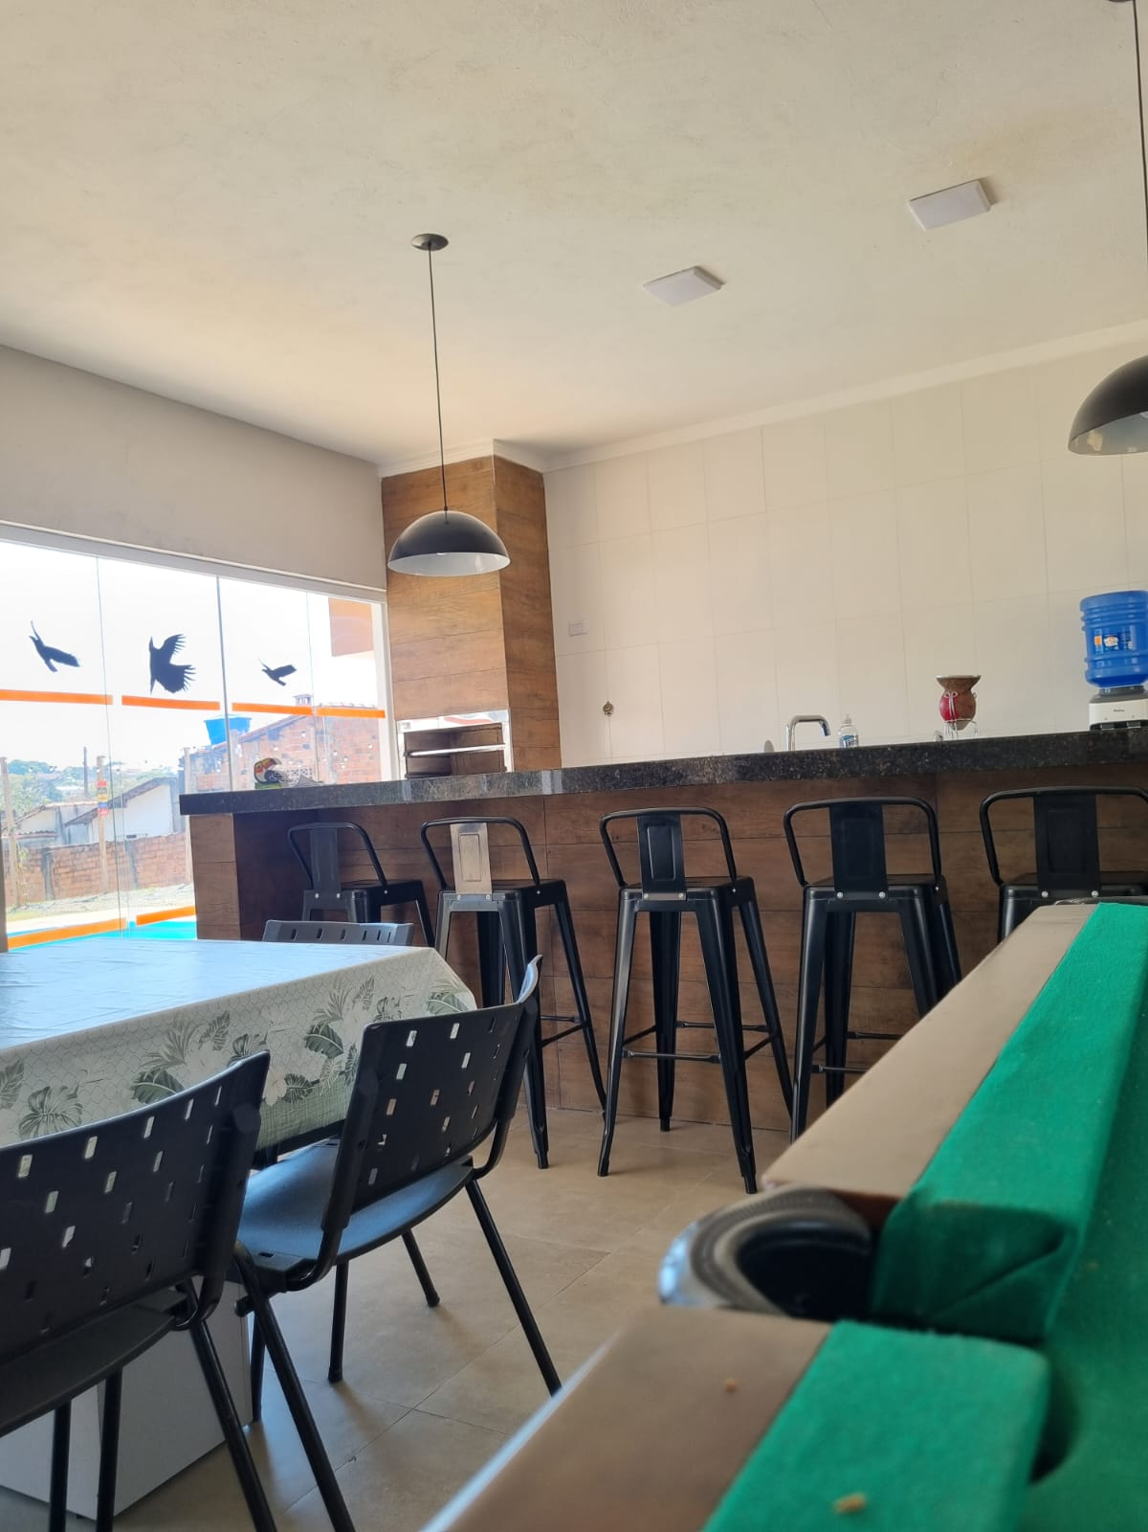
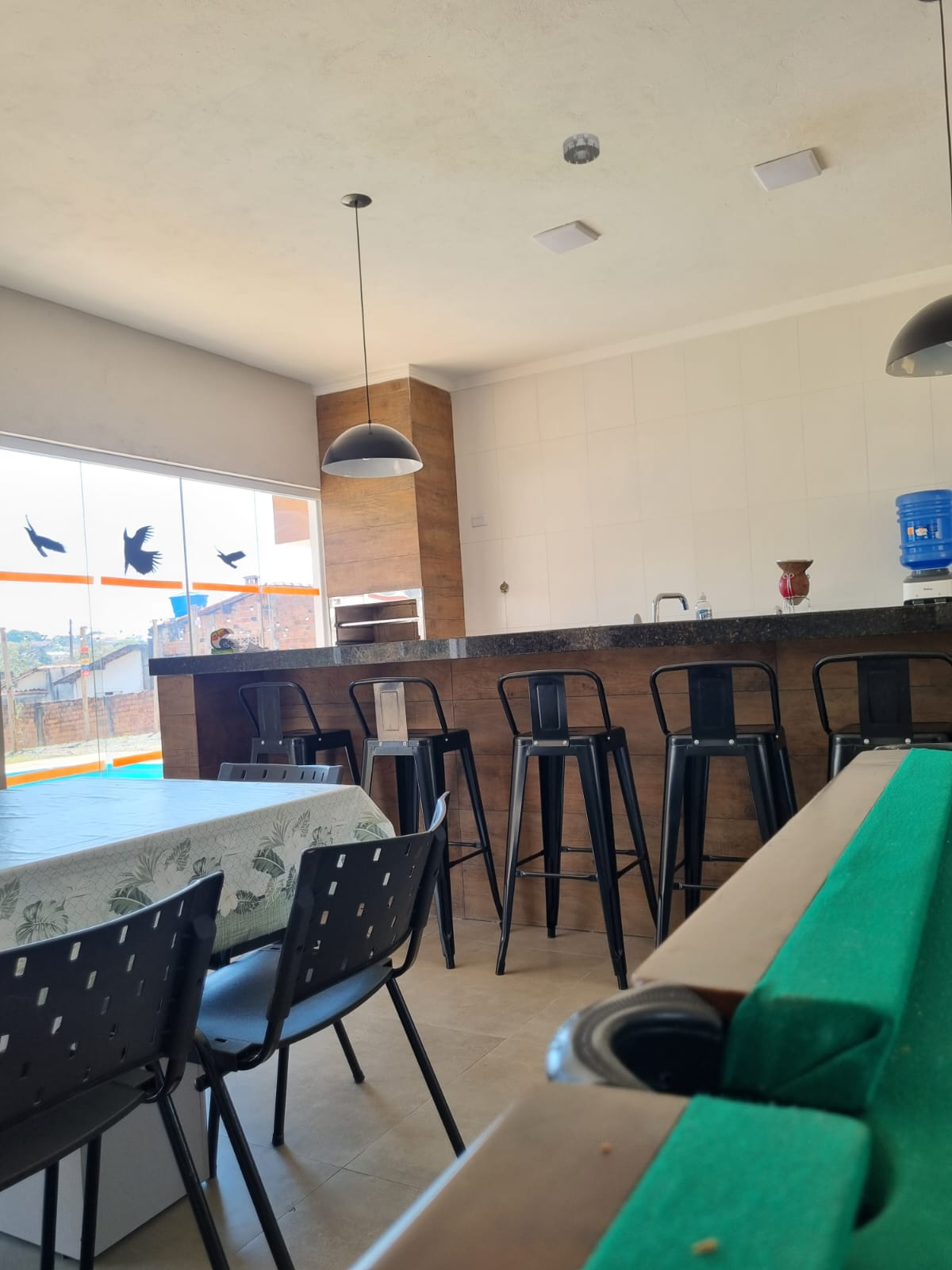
+ smoke detector [562,131,601,165]
